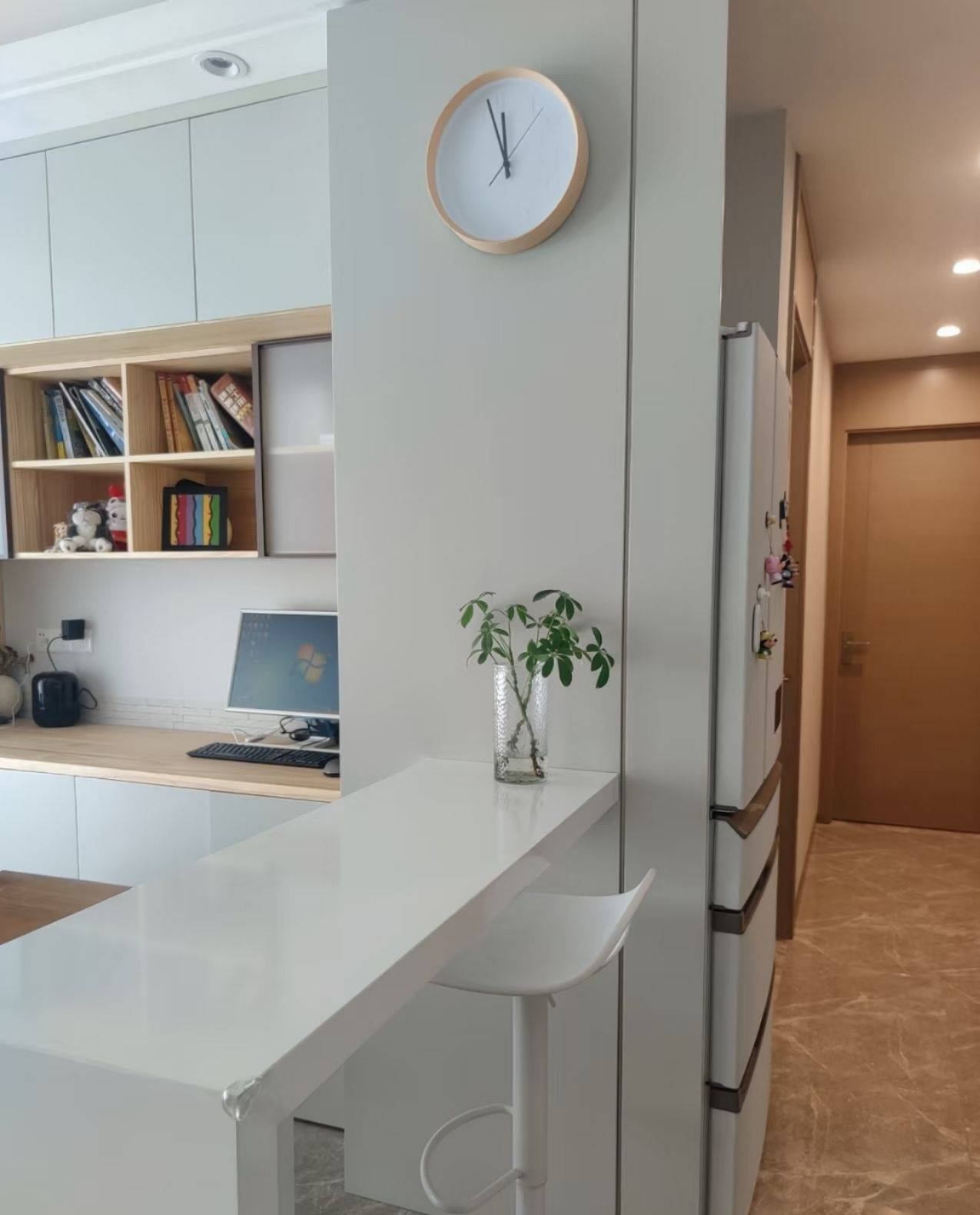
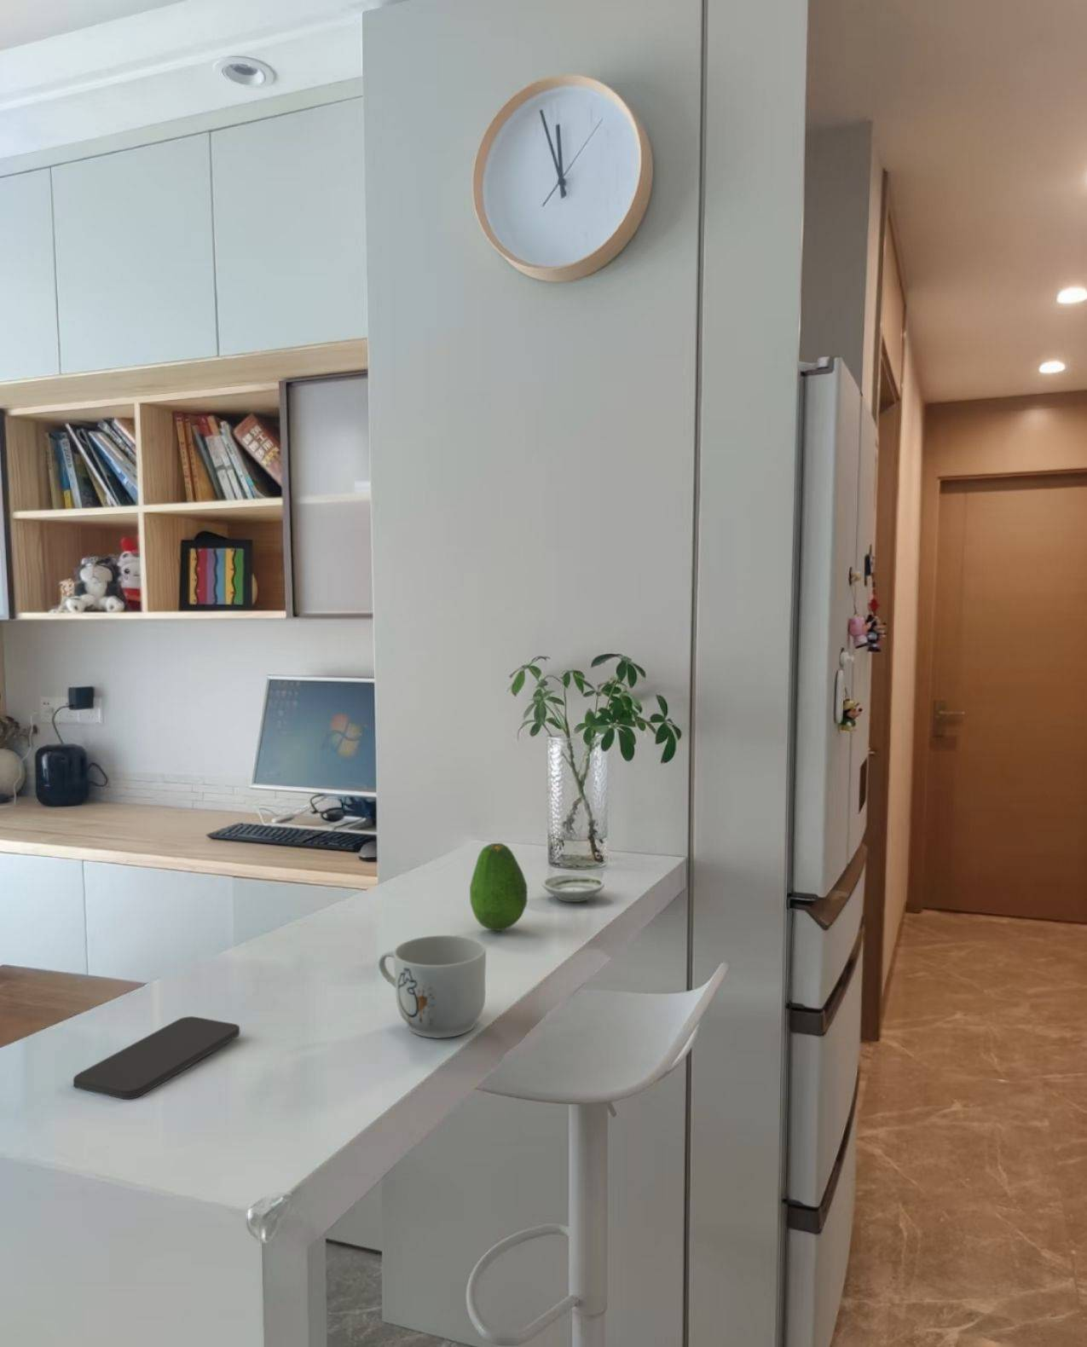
+ fruit [469,843,528,932]
+ smartphone [72,1016,241,1100]
+ mug [378,935,487,1039]
+ saucer [541,873,606,902]
